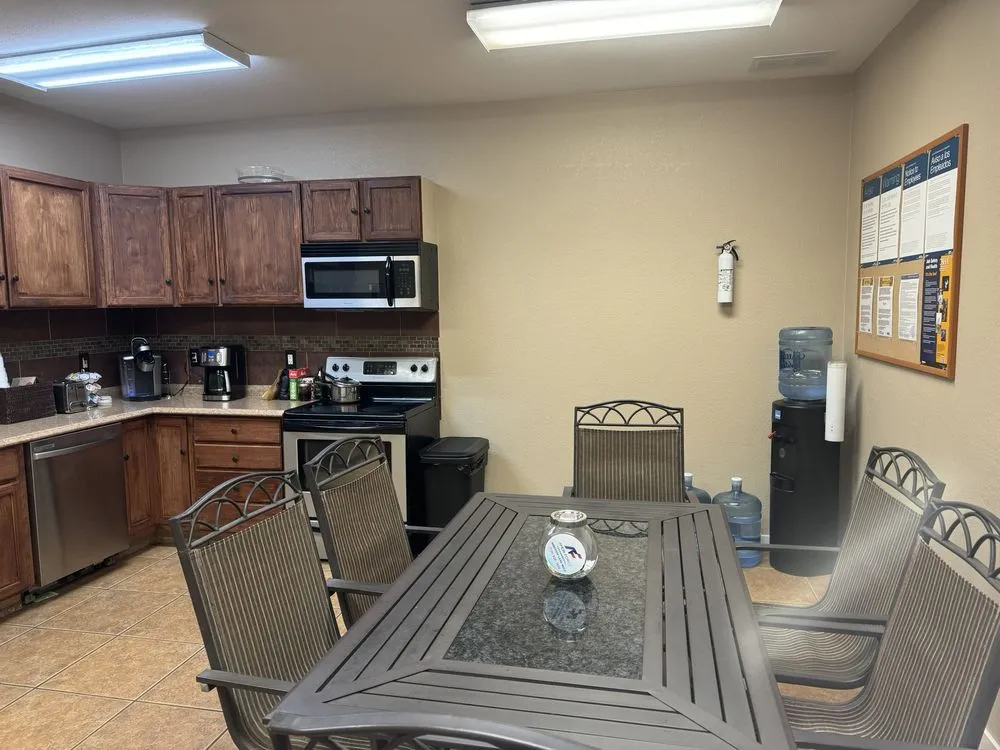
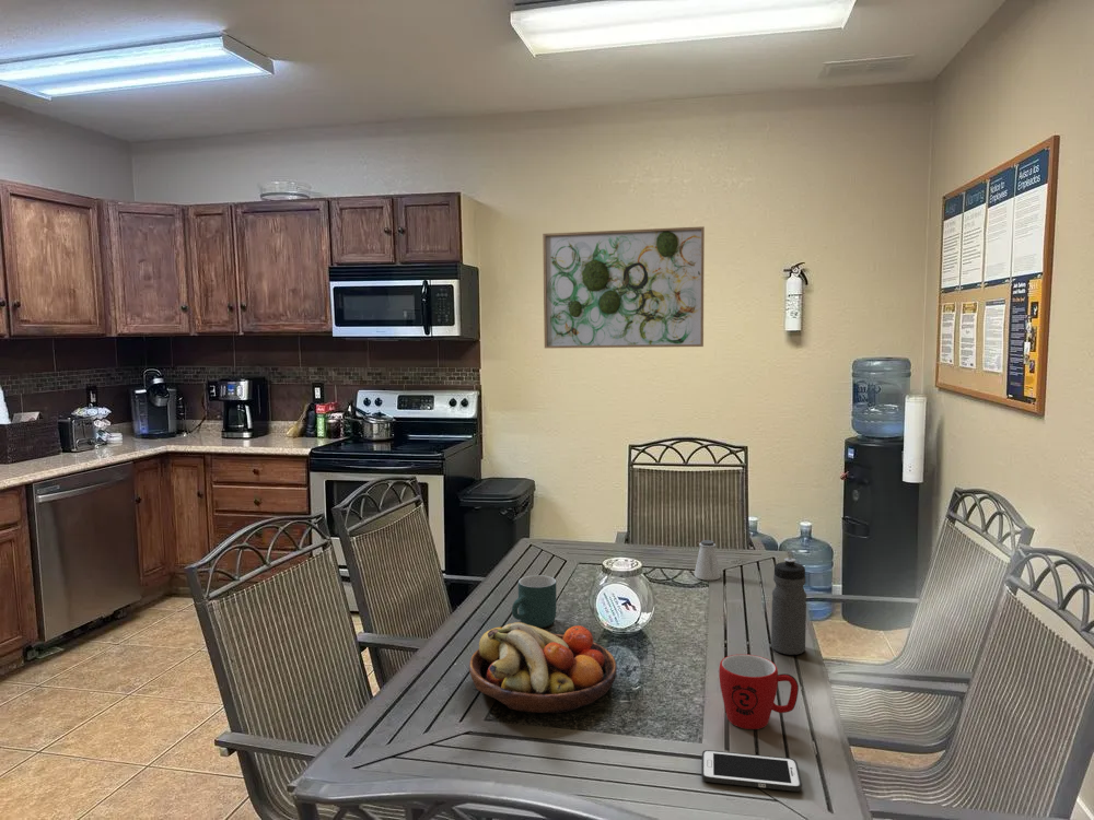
+ saltshaker [694,539,721,582]
+ water bottle [770,557,807,656]
+ wall art [542,225,706,349]
+ fruit bowl [468,621,618,714]
+ mug [511,574,557,629]
+ cell phone [700,749,803,793]
+ mug [718,653,800,730]
